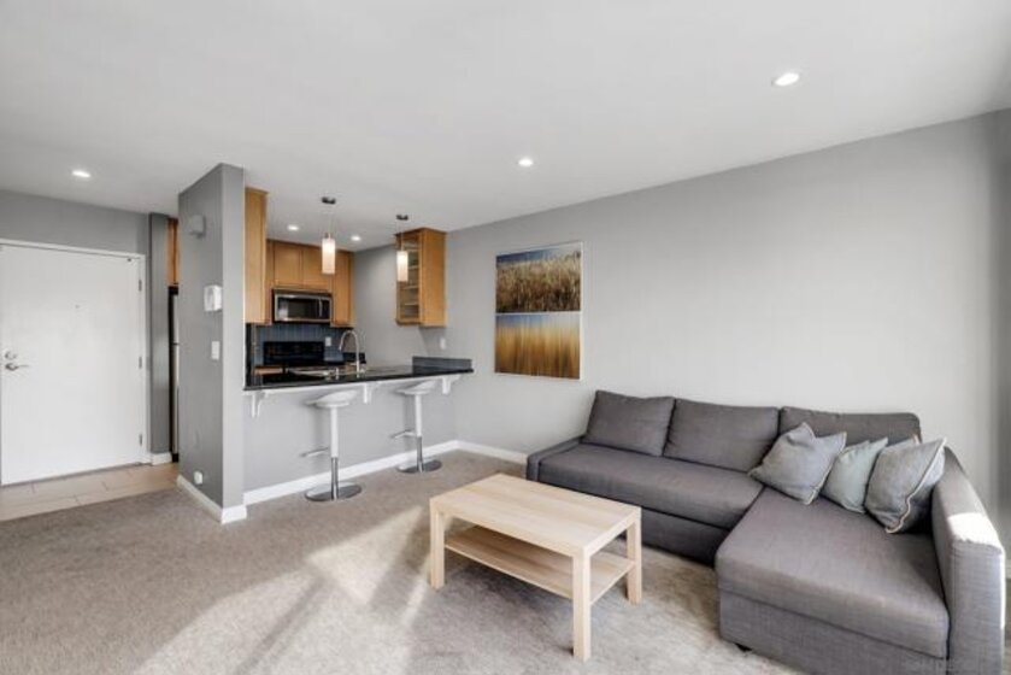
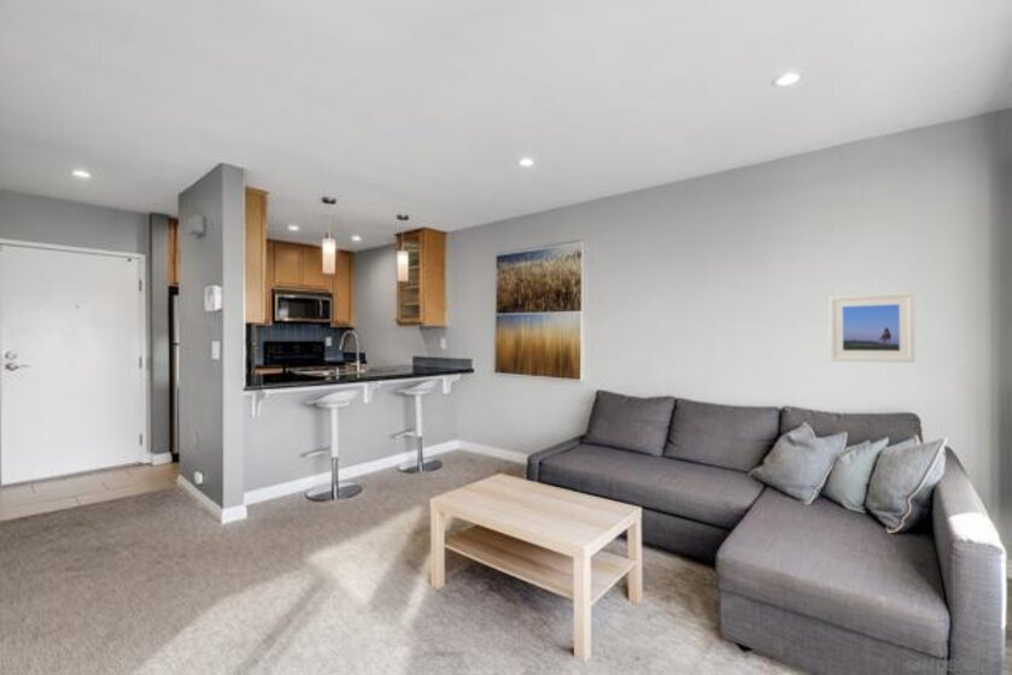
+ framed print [829,290,917,364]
